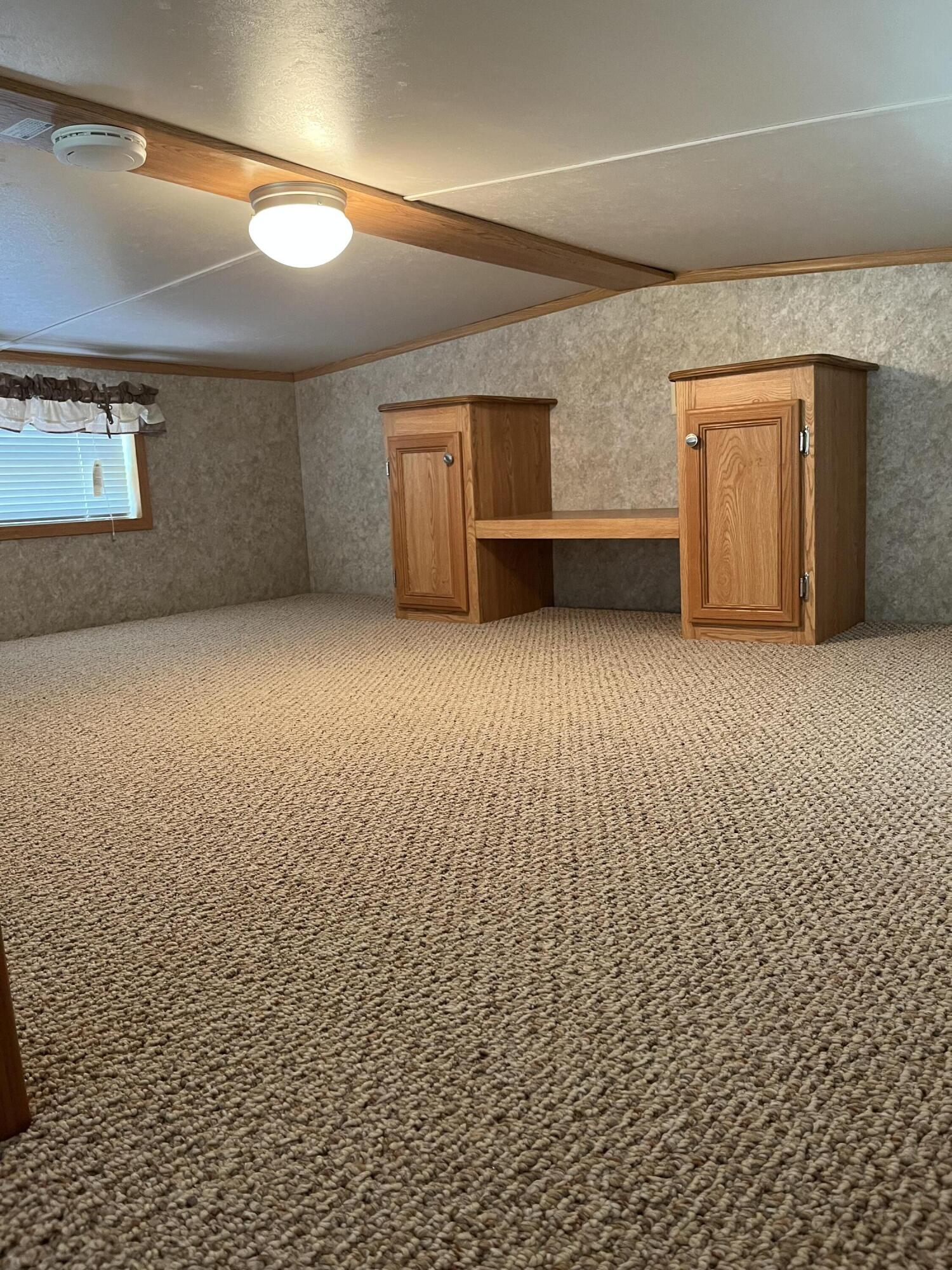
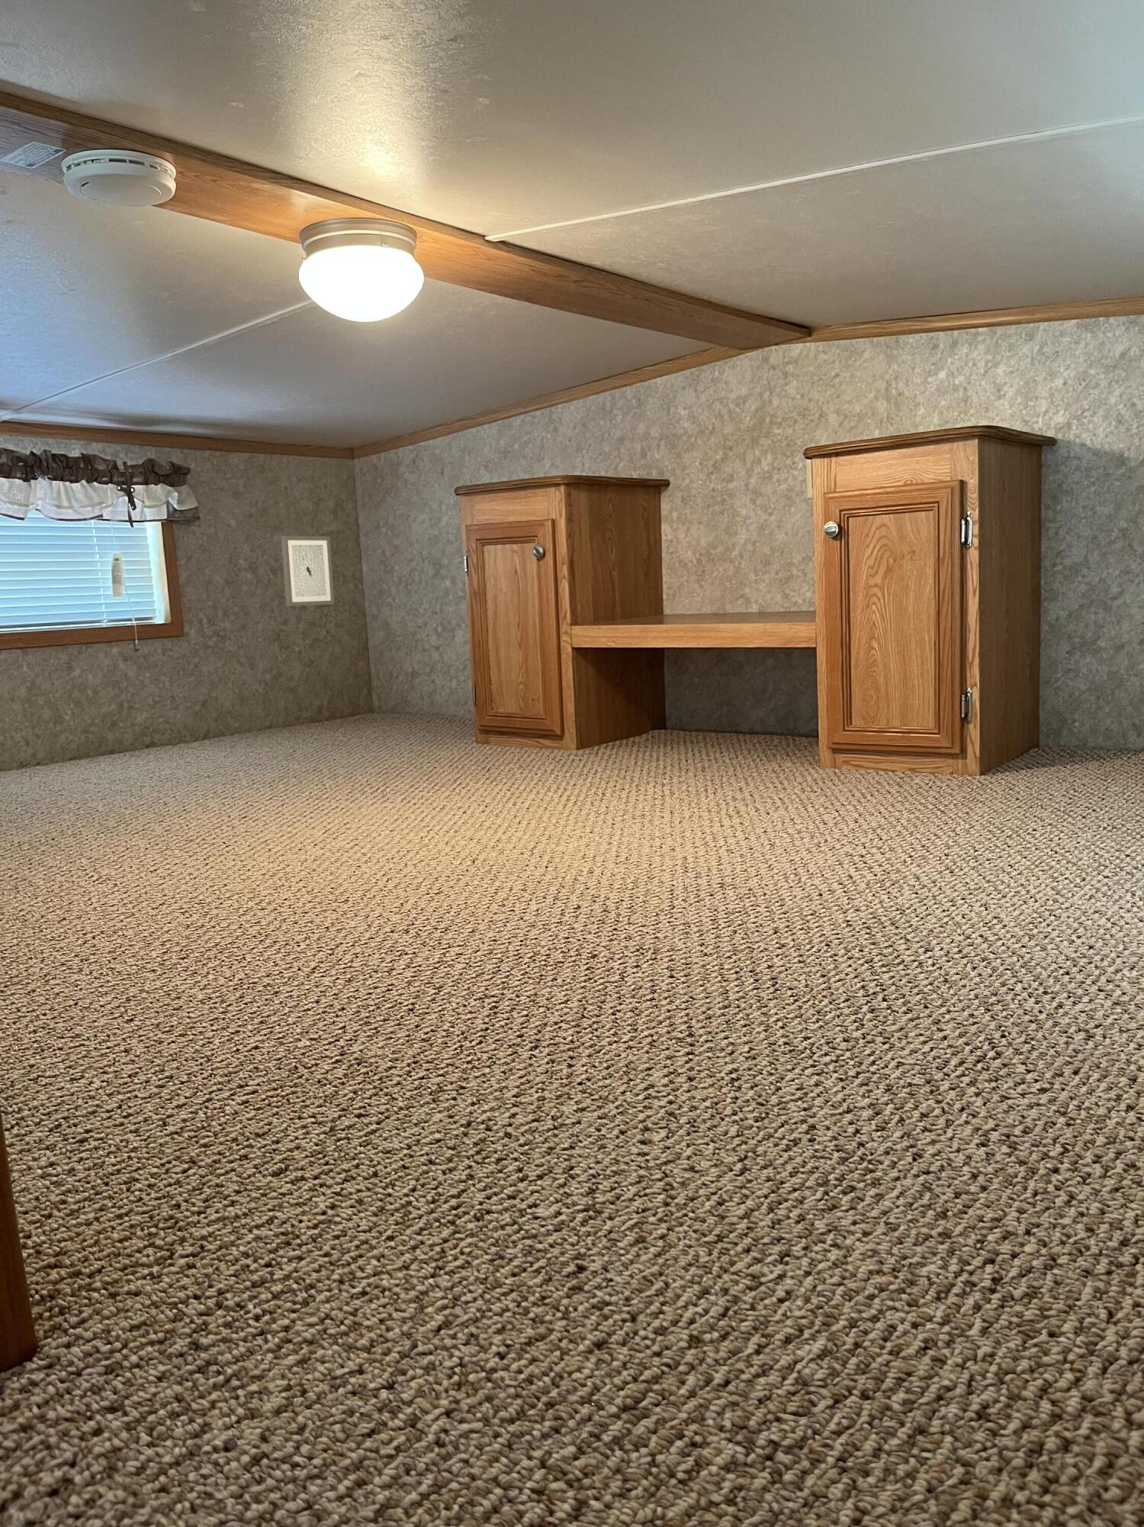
+ wall art [281,535,335,607]
